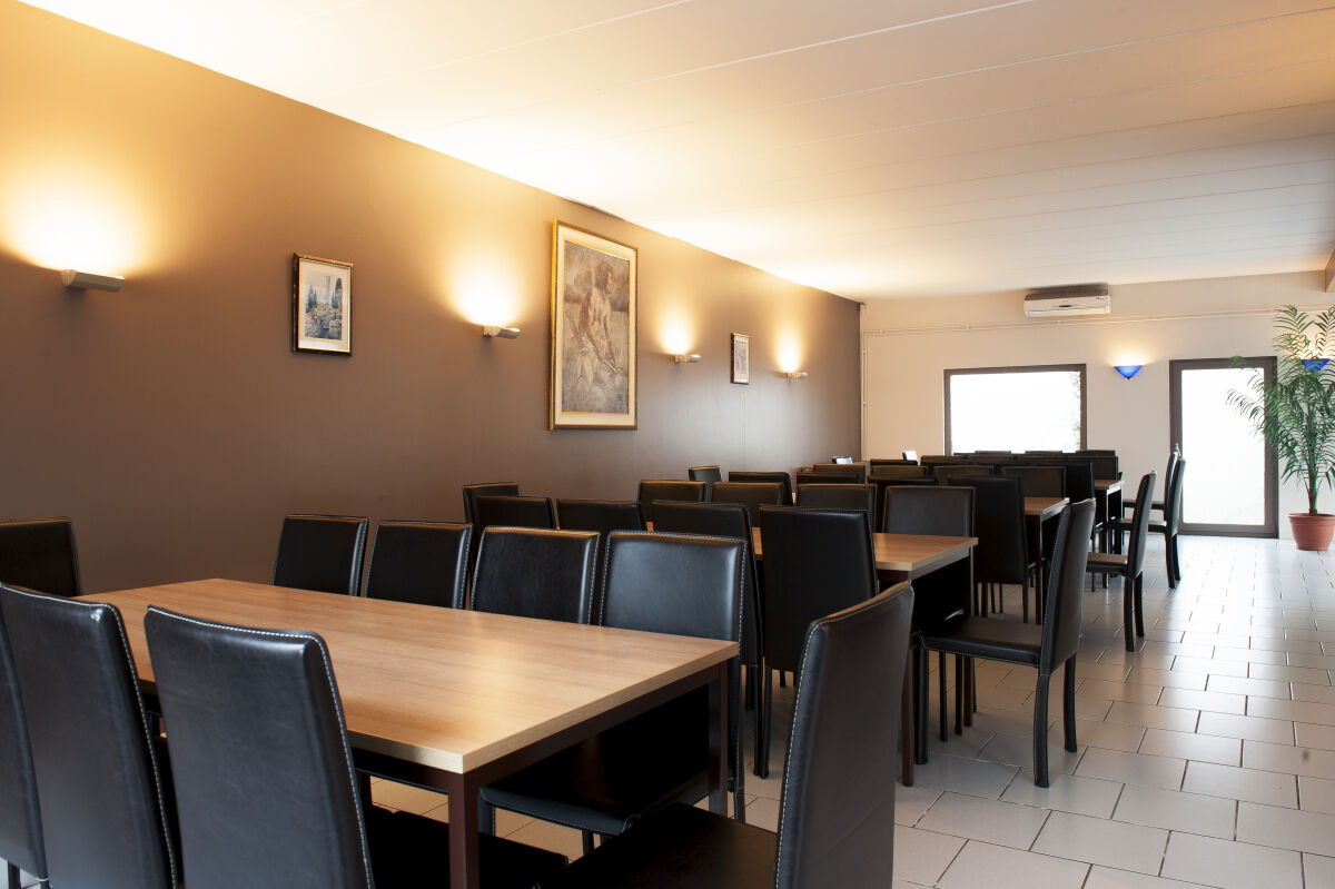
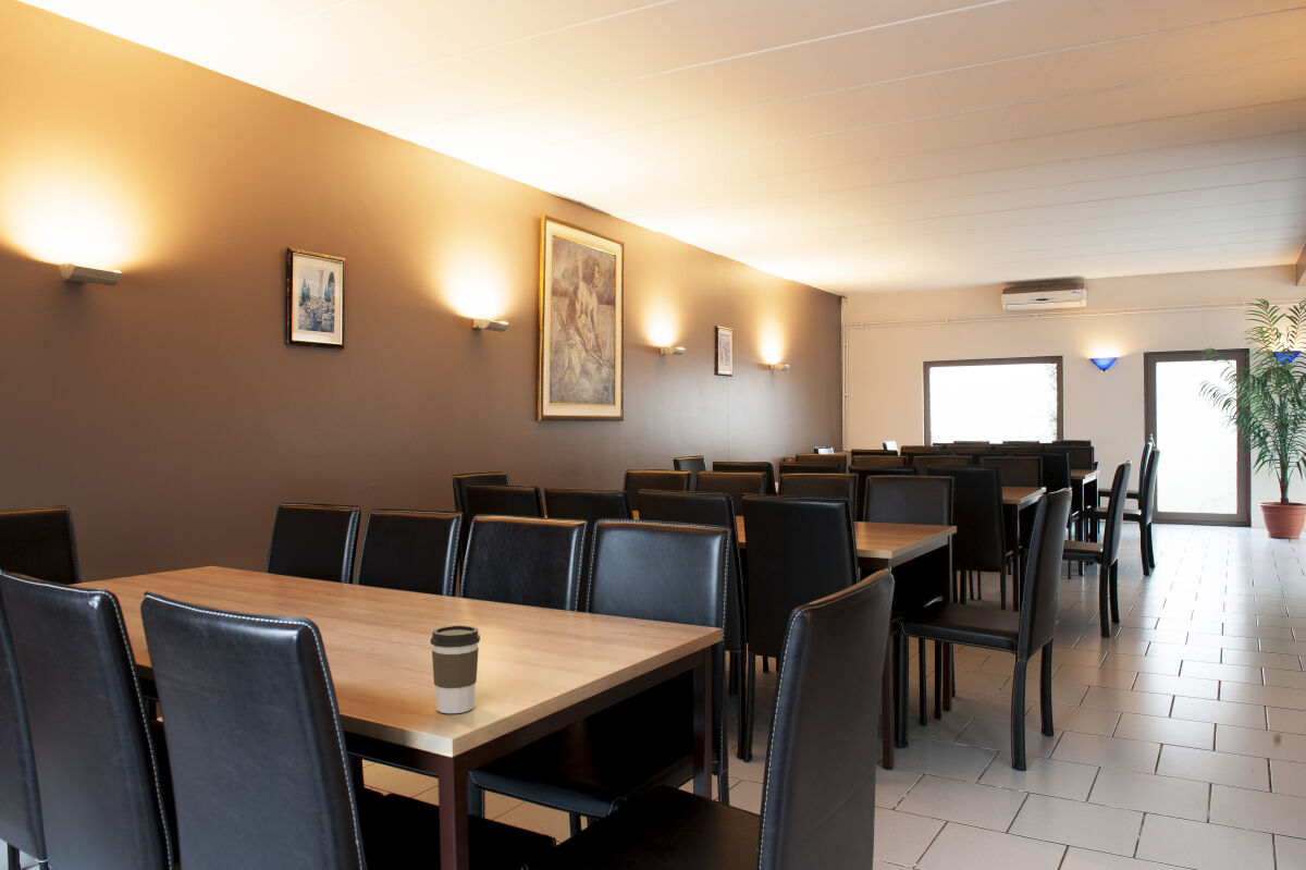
+ coffee cup [430,625,481,714]
